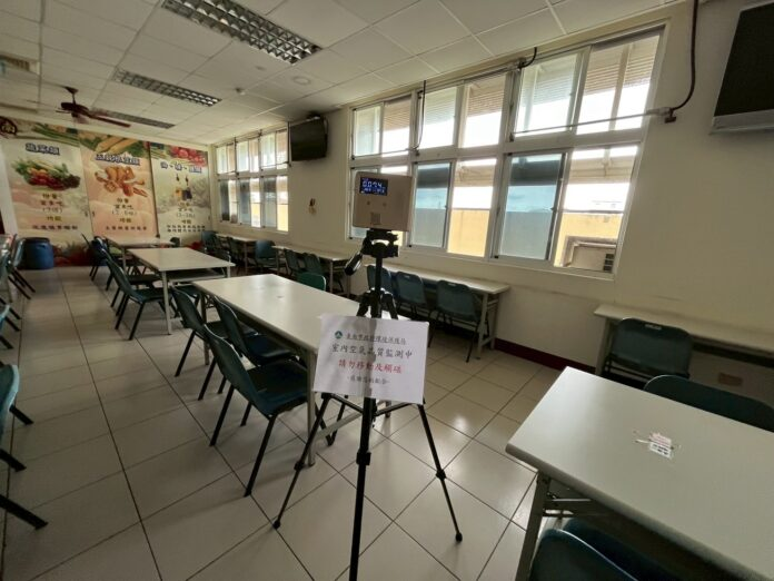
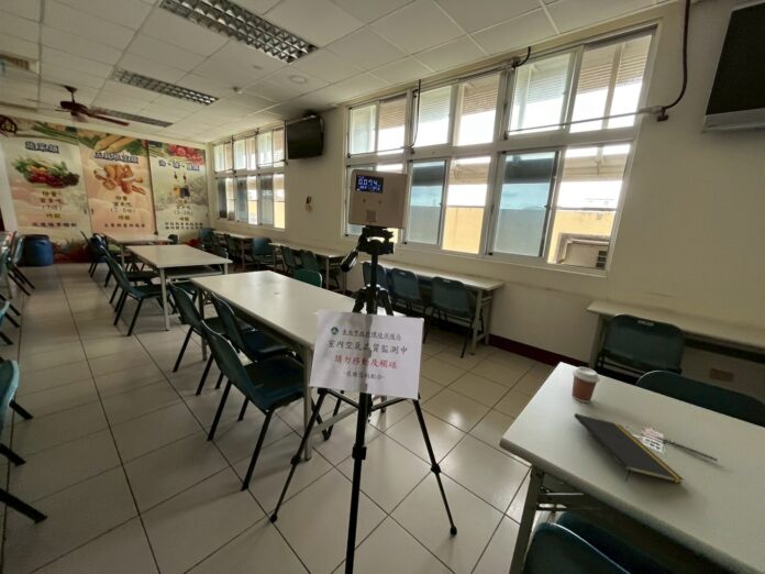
+ coffee cup [570,366,601,404]
+ pen [655,435,718,462]
+ notepad [573,412,684,485]
